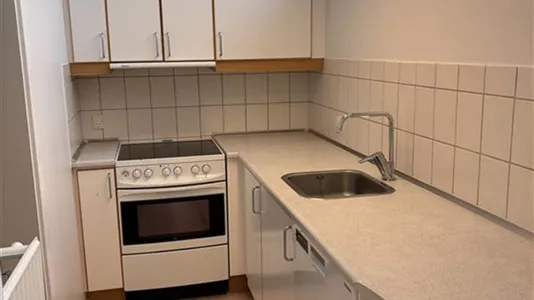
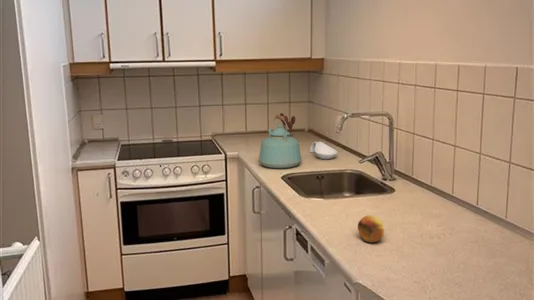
+ spoon rest [309,141,338,160]
+ kettle [258,114,302,169]
+ fruit [357,214,385,243]
+ utensil holder [279,112,296,137]
